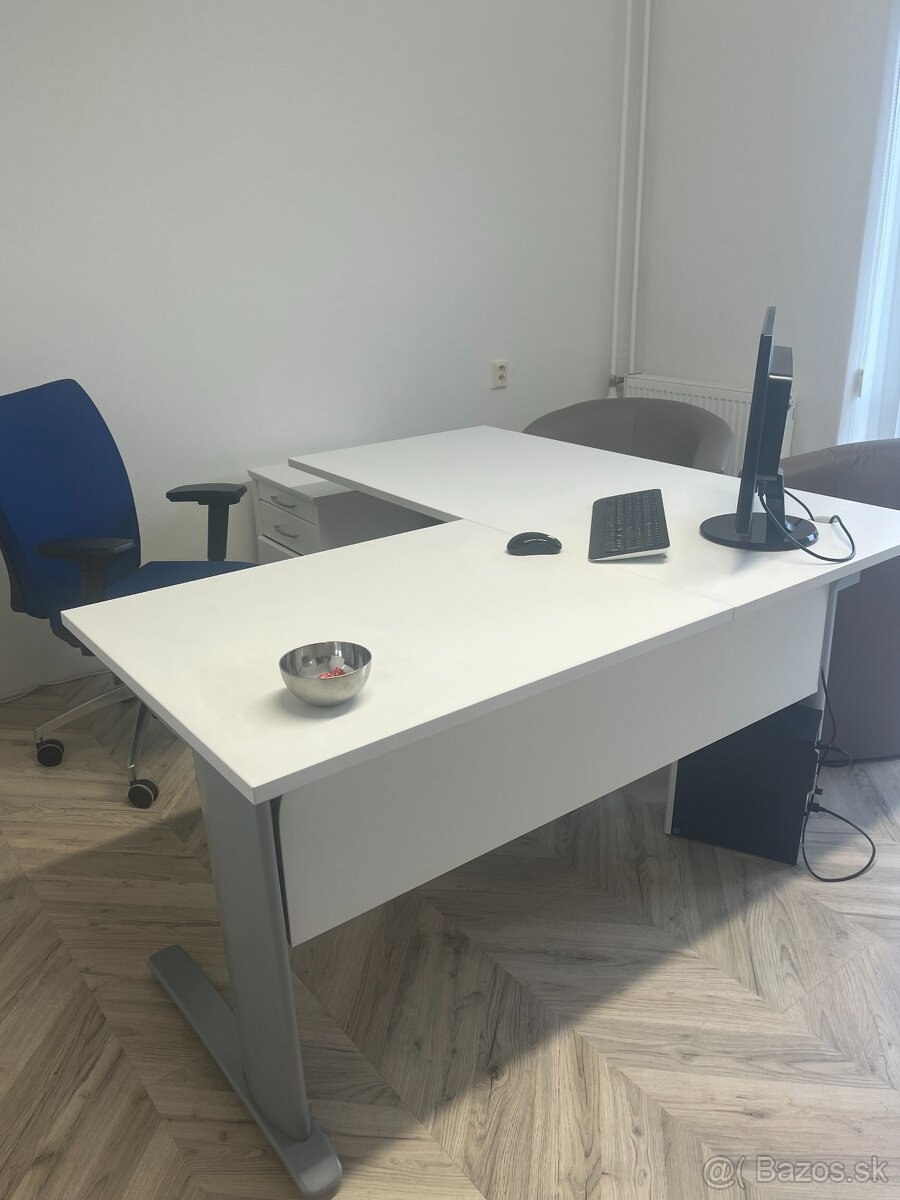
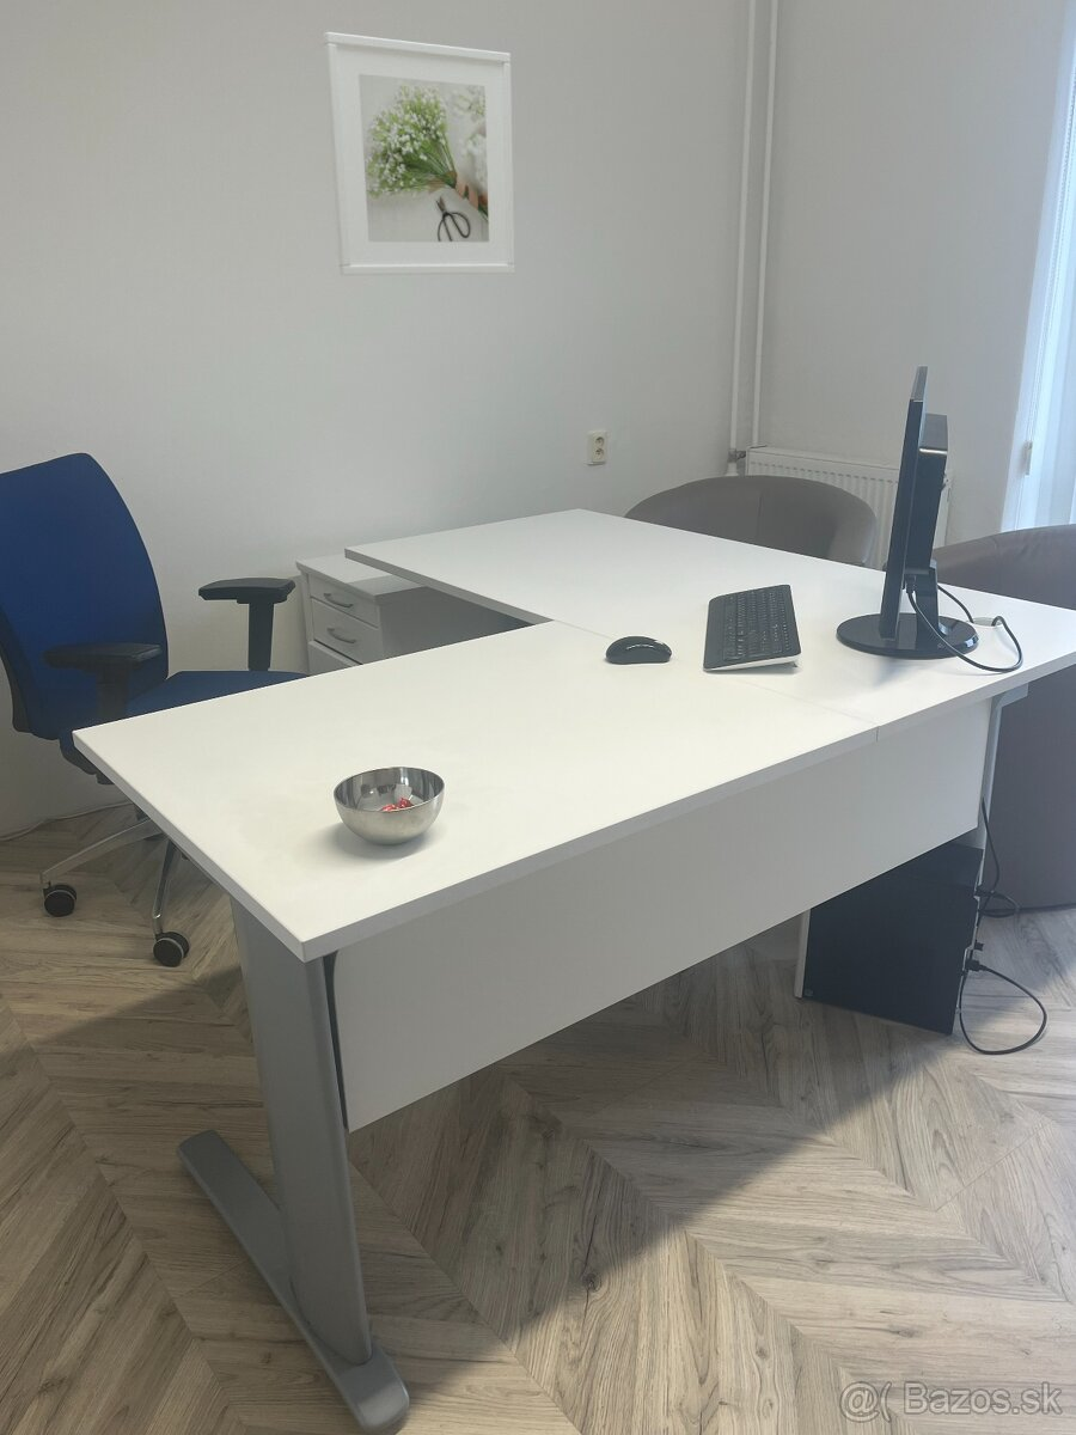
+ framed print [323,31,516,276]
